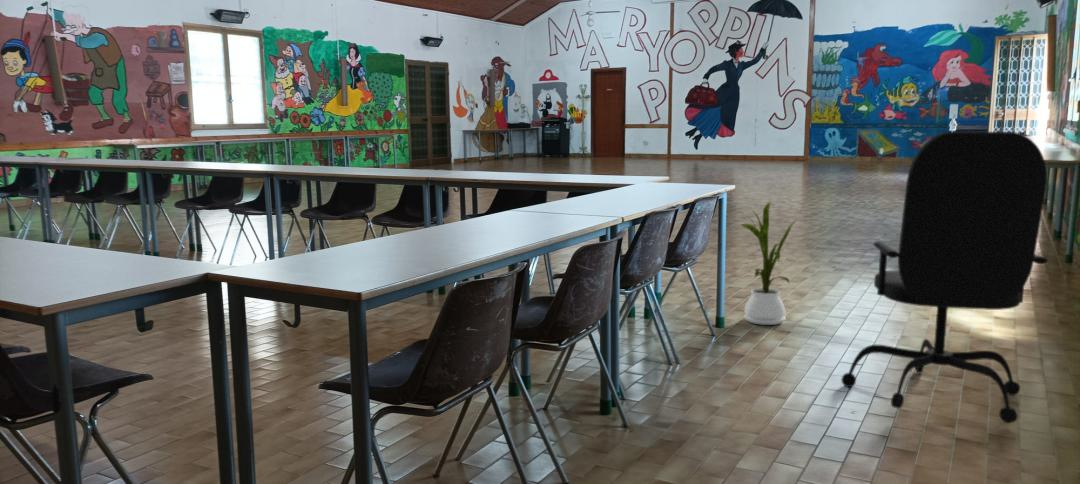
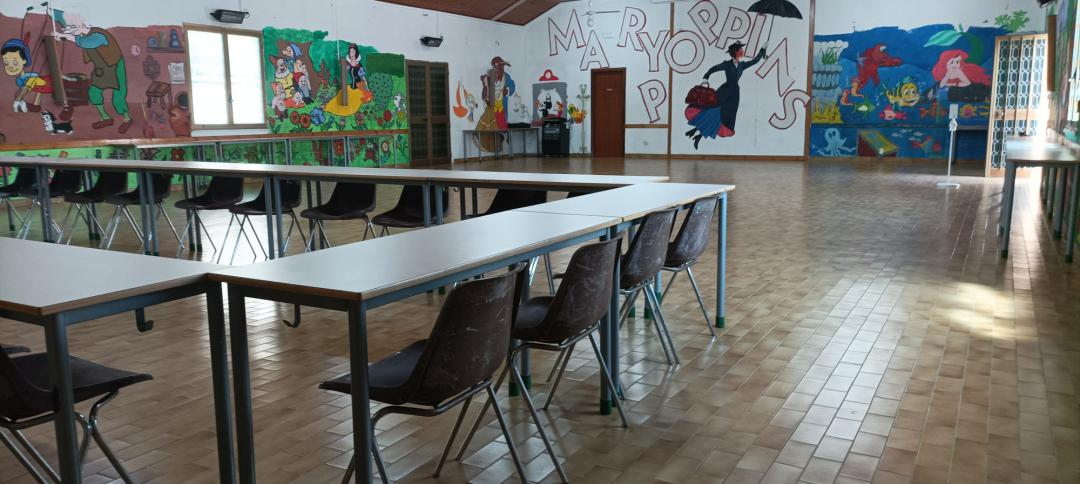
- house plant [740,201,797,326]
- office chair [840,130,1048,424]
